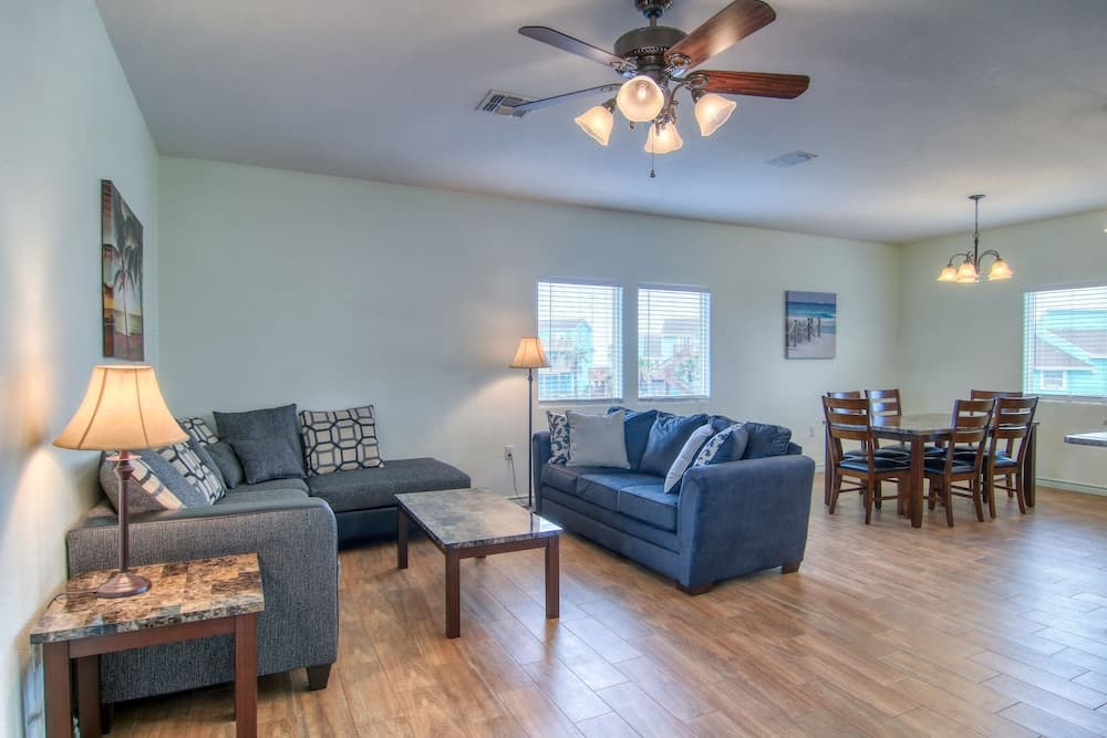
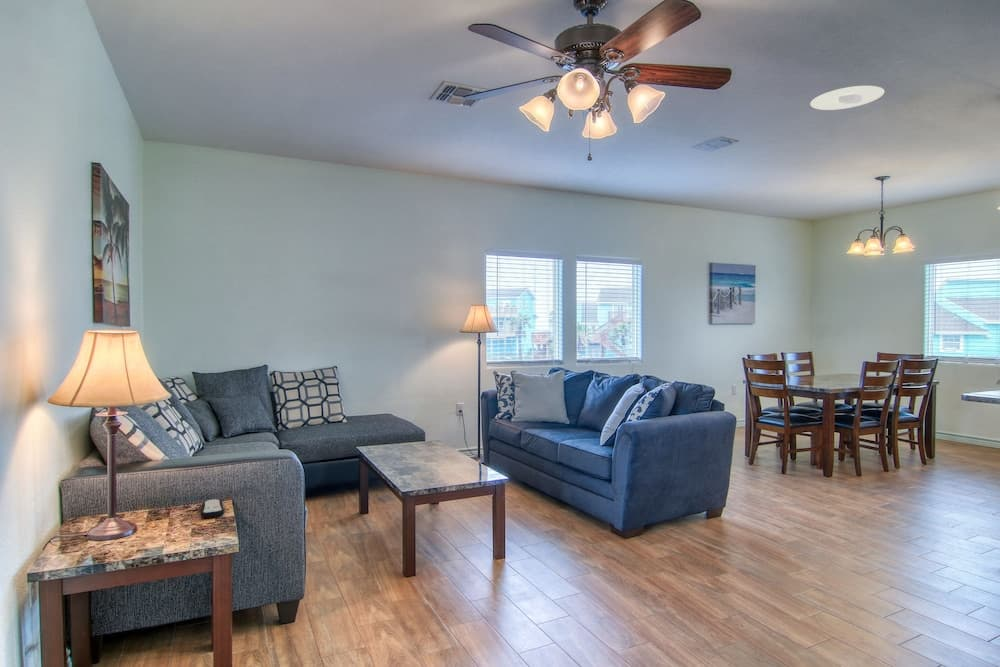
+ remote control [199,498,226,519]
+ recessed light [809,85,885,111]
